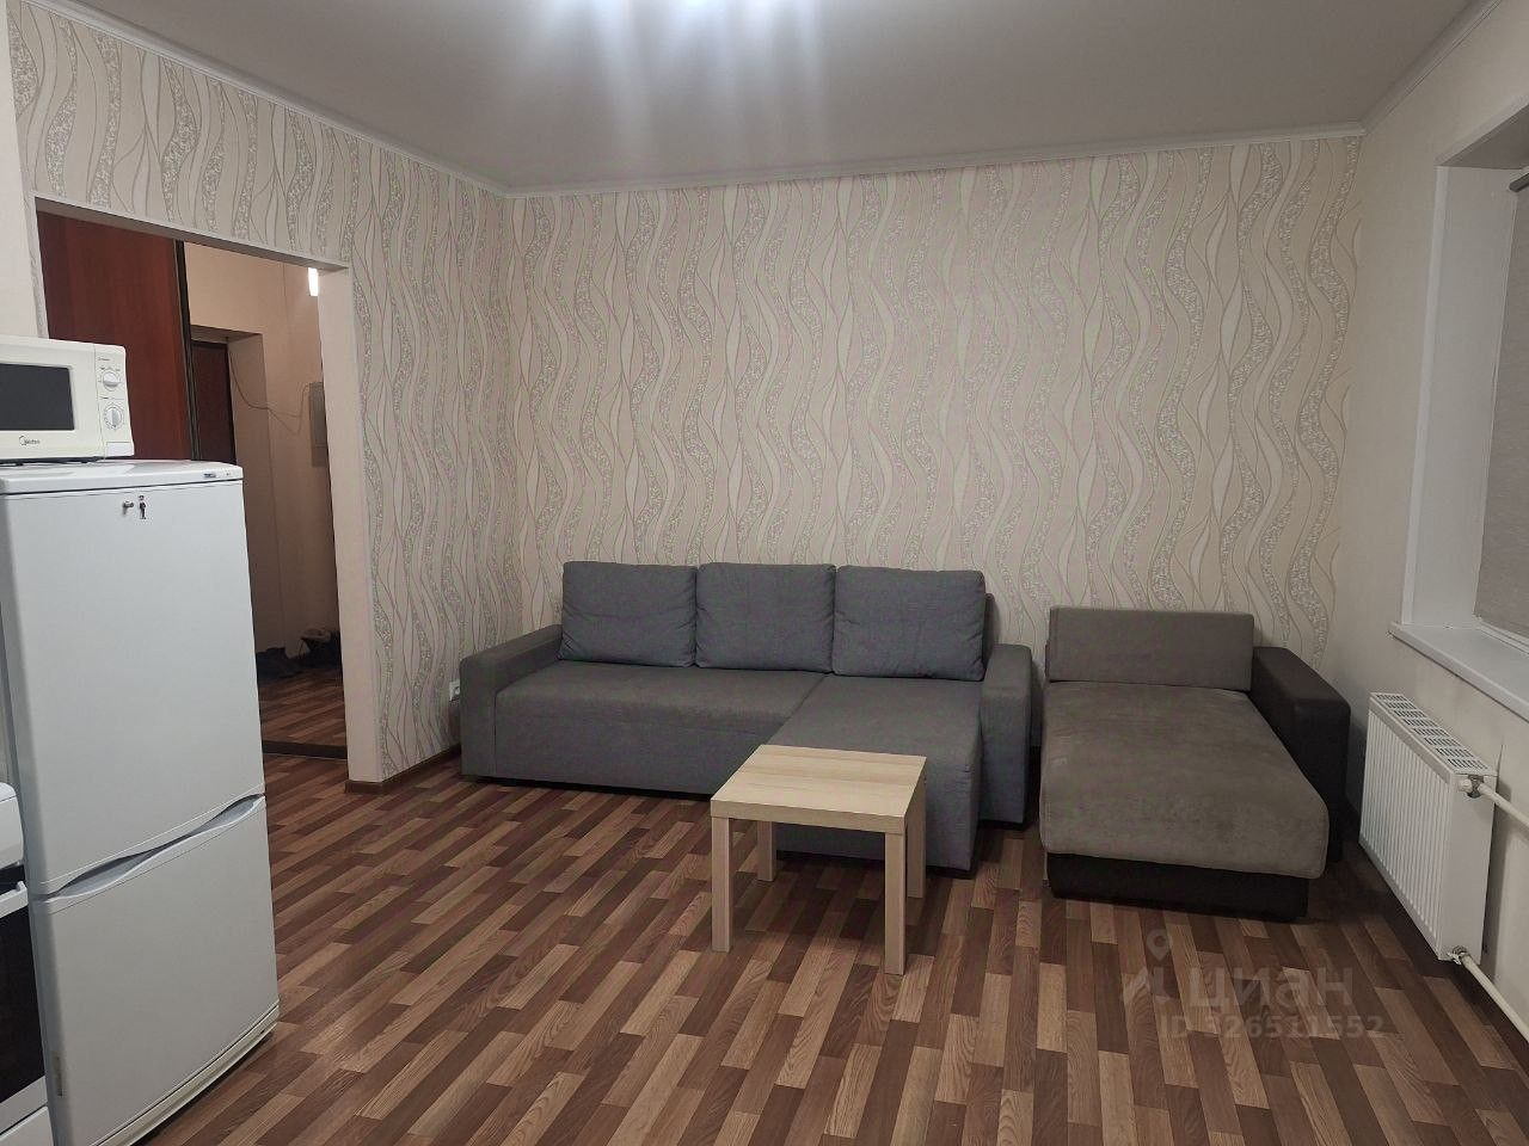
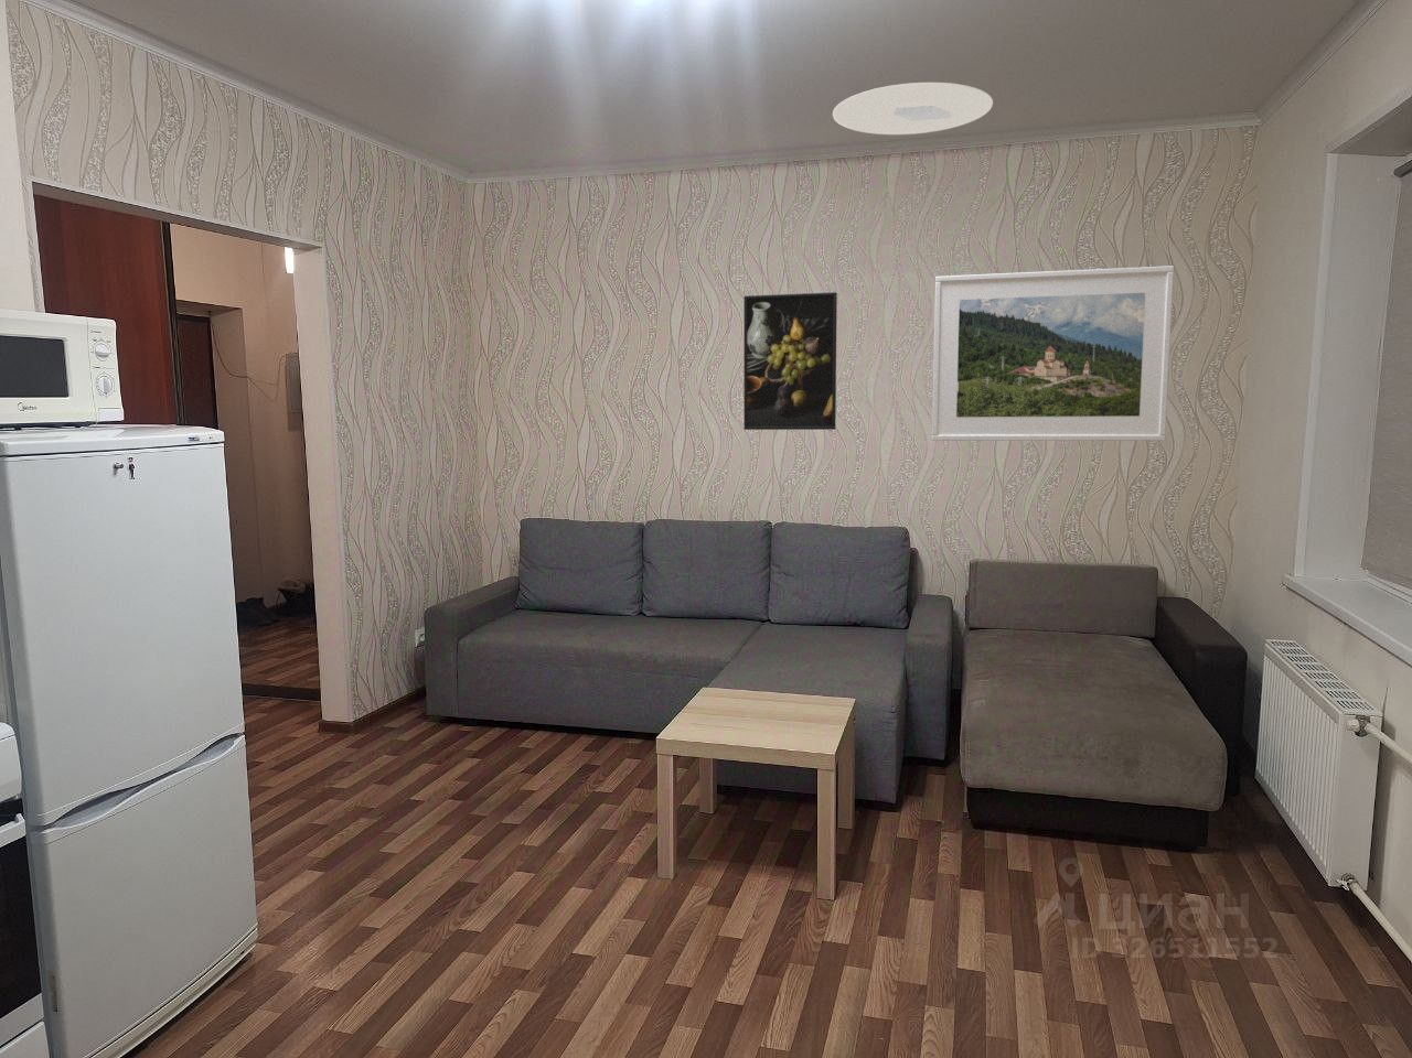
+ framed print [931,264,1175,442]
+ ceiling light [832,81,994,136]
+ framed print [743,291,838,431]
